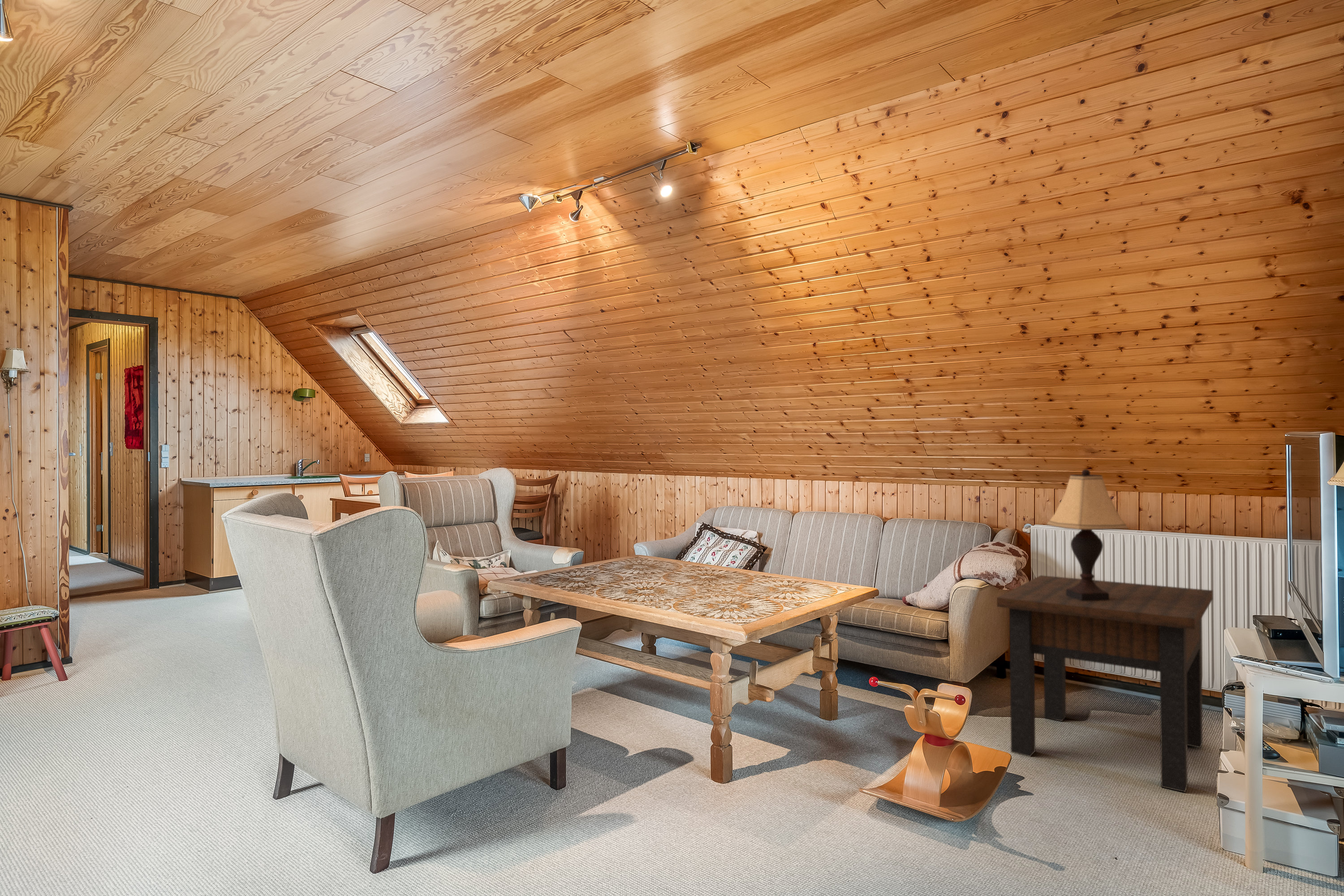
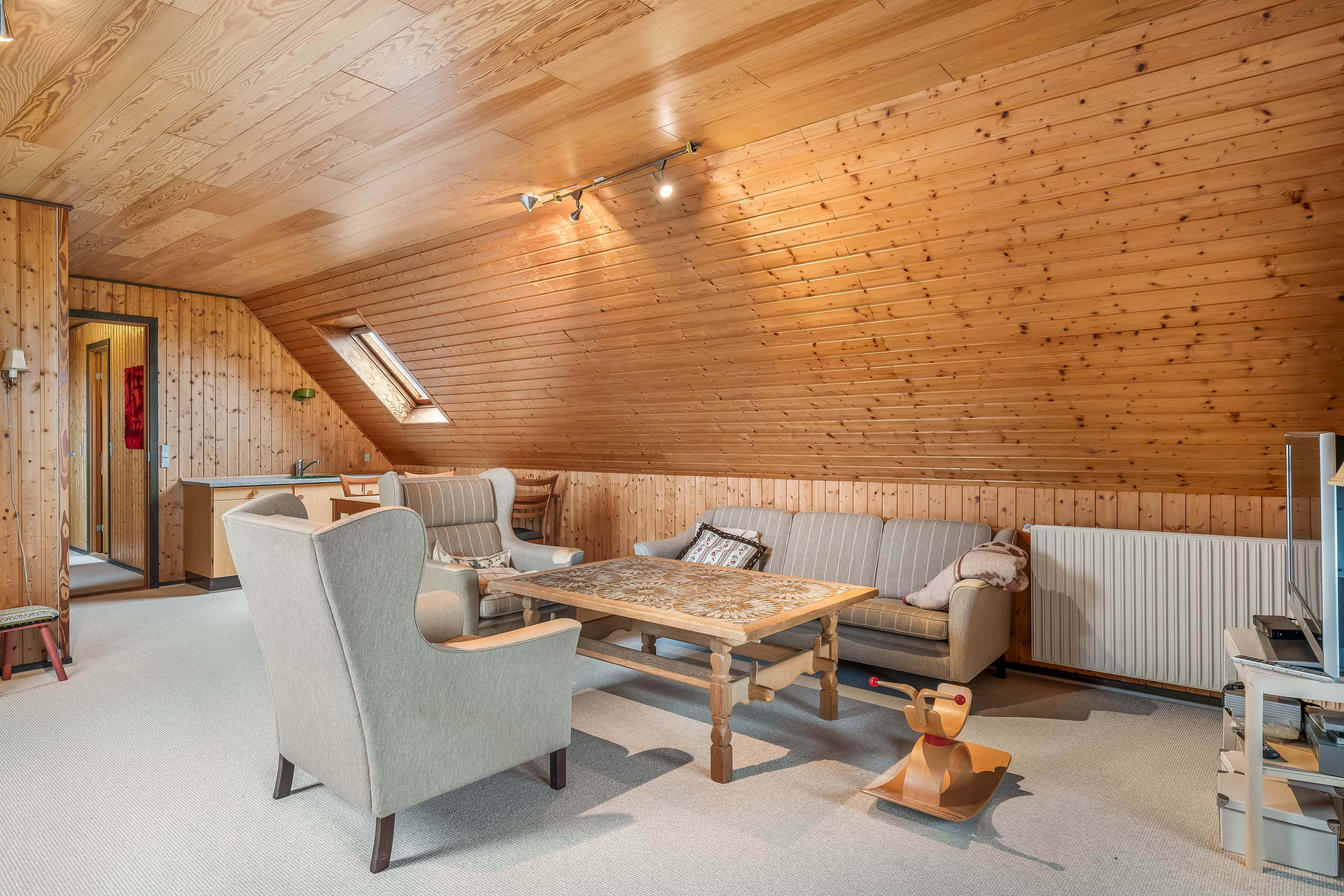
- side table [996,575,1213,793]
- lamp [1046,469,1129,601]
